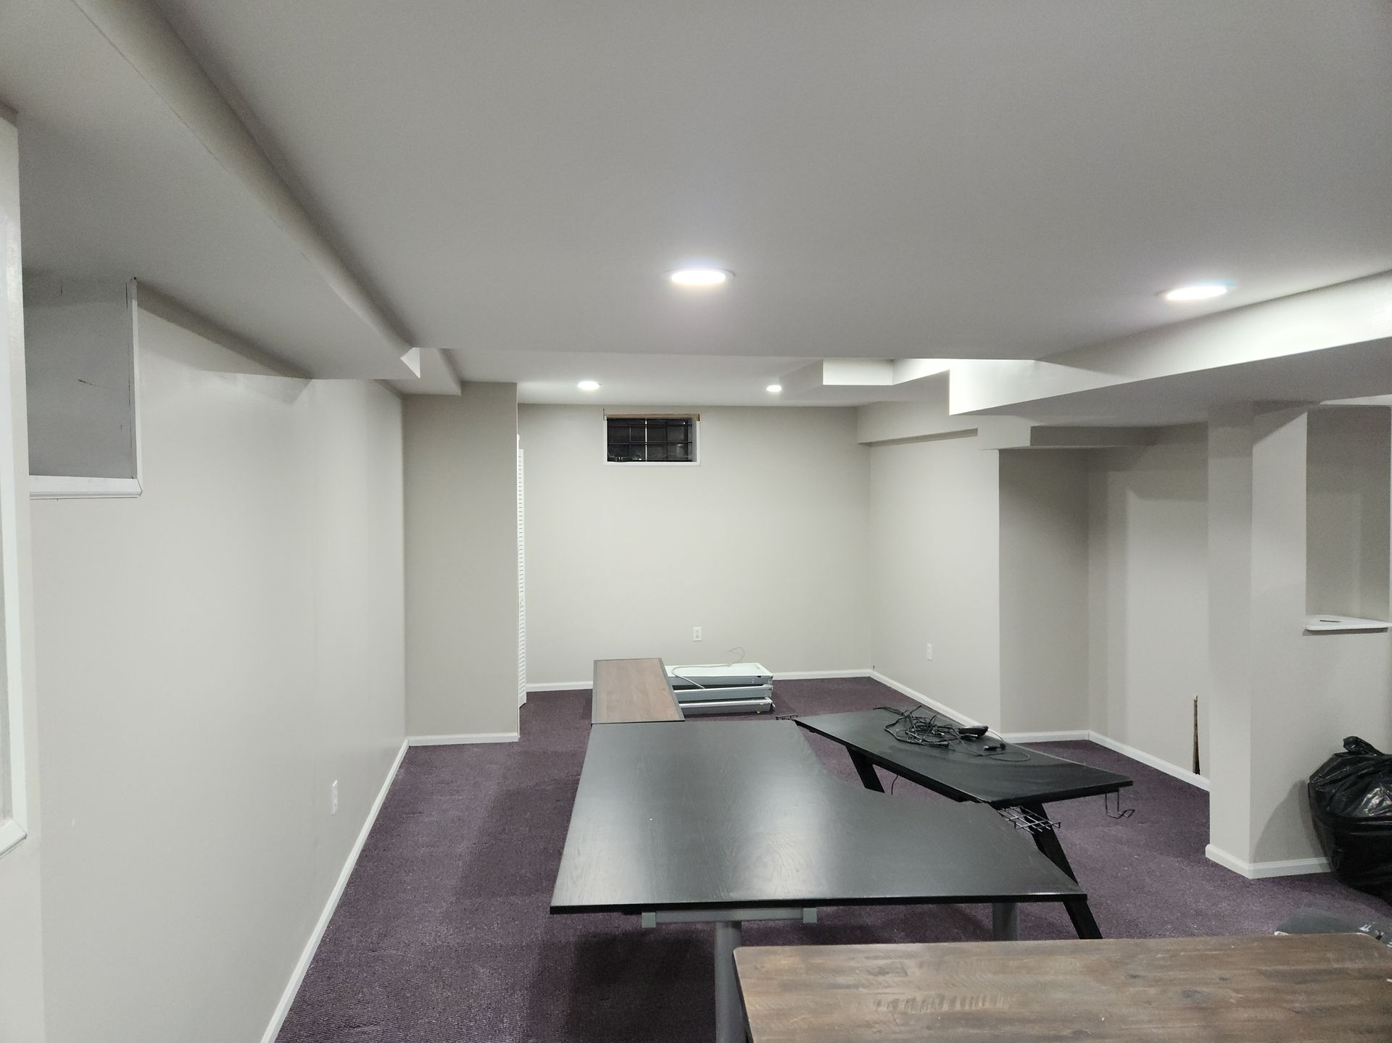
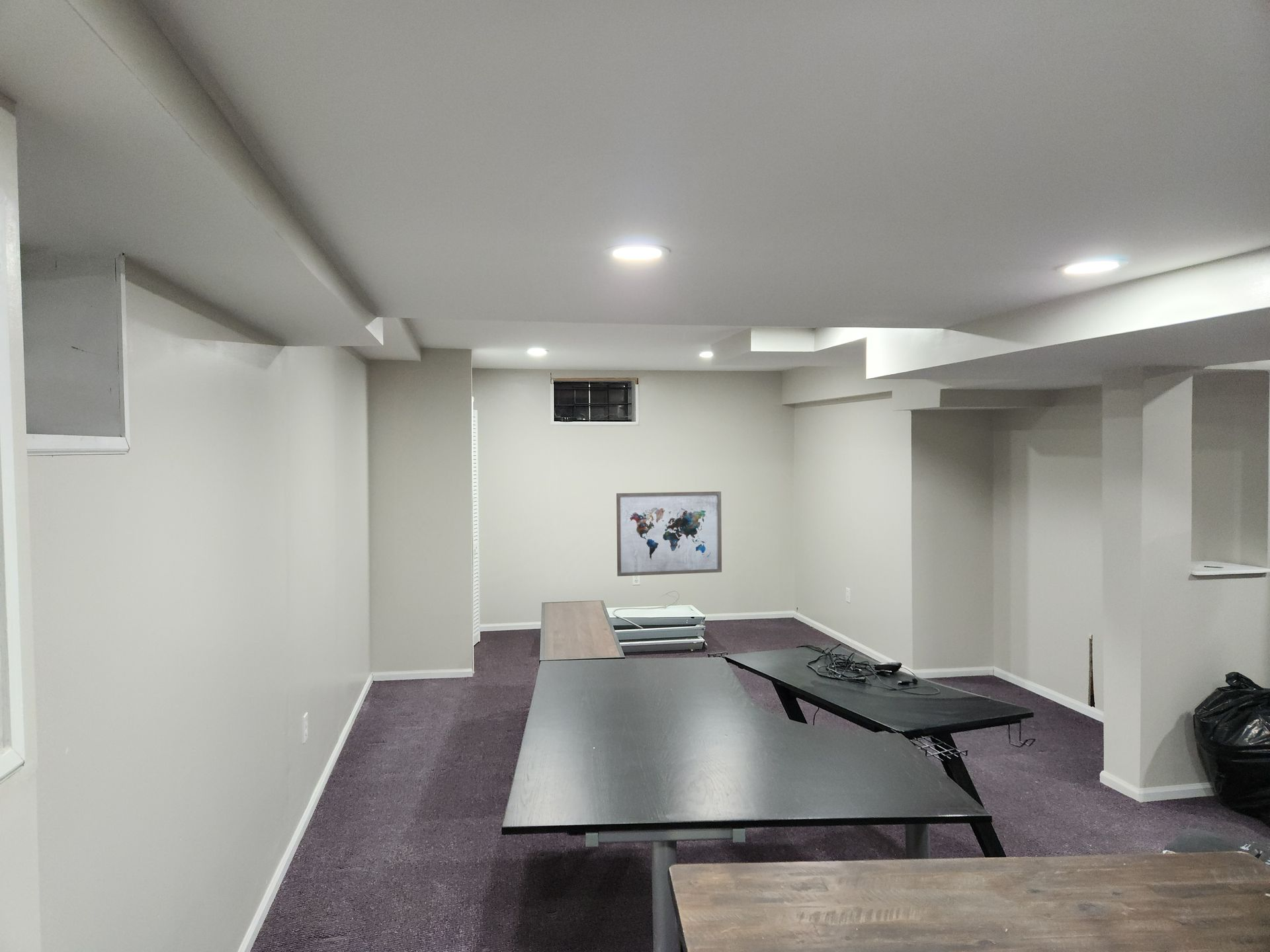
+ wall art [616,491,722,577]
